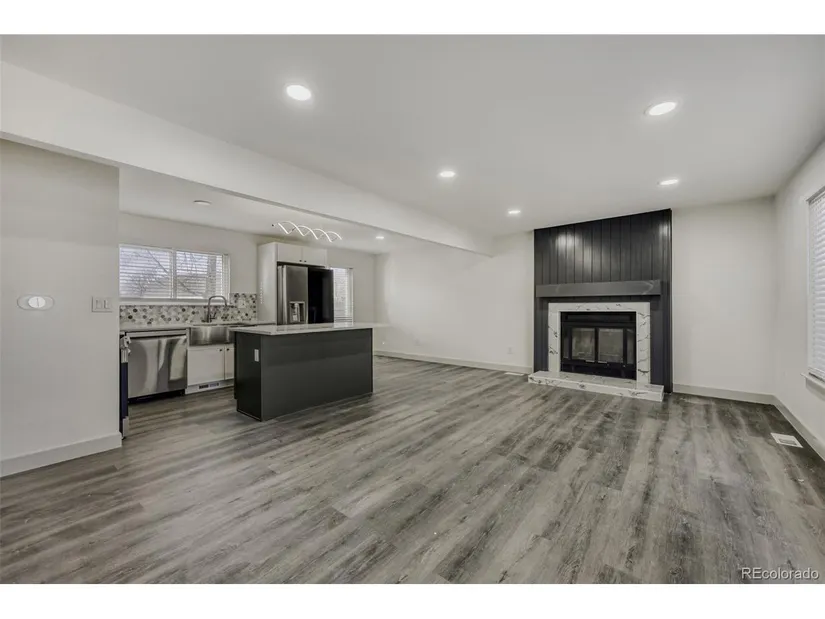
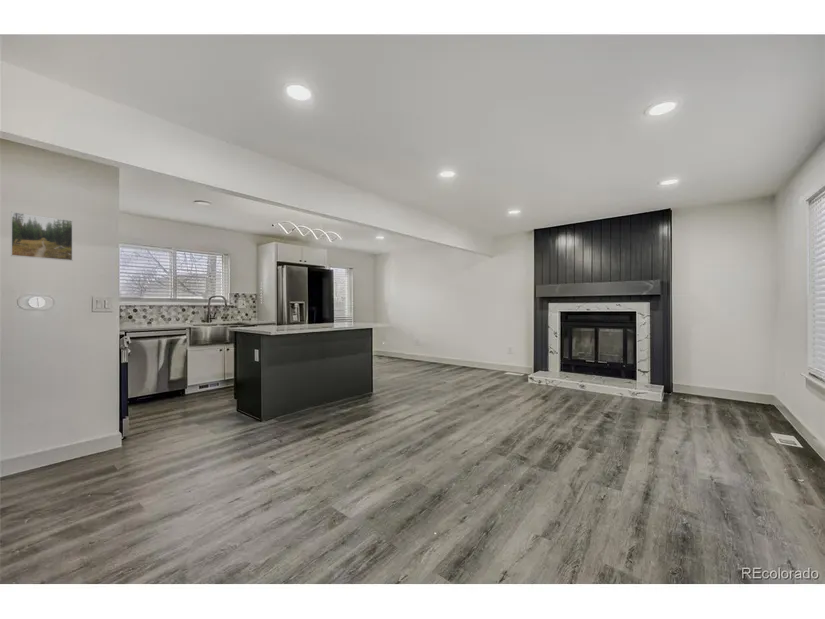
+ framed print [10,211,74,262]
